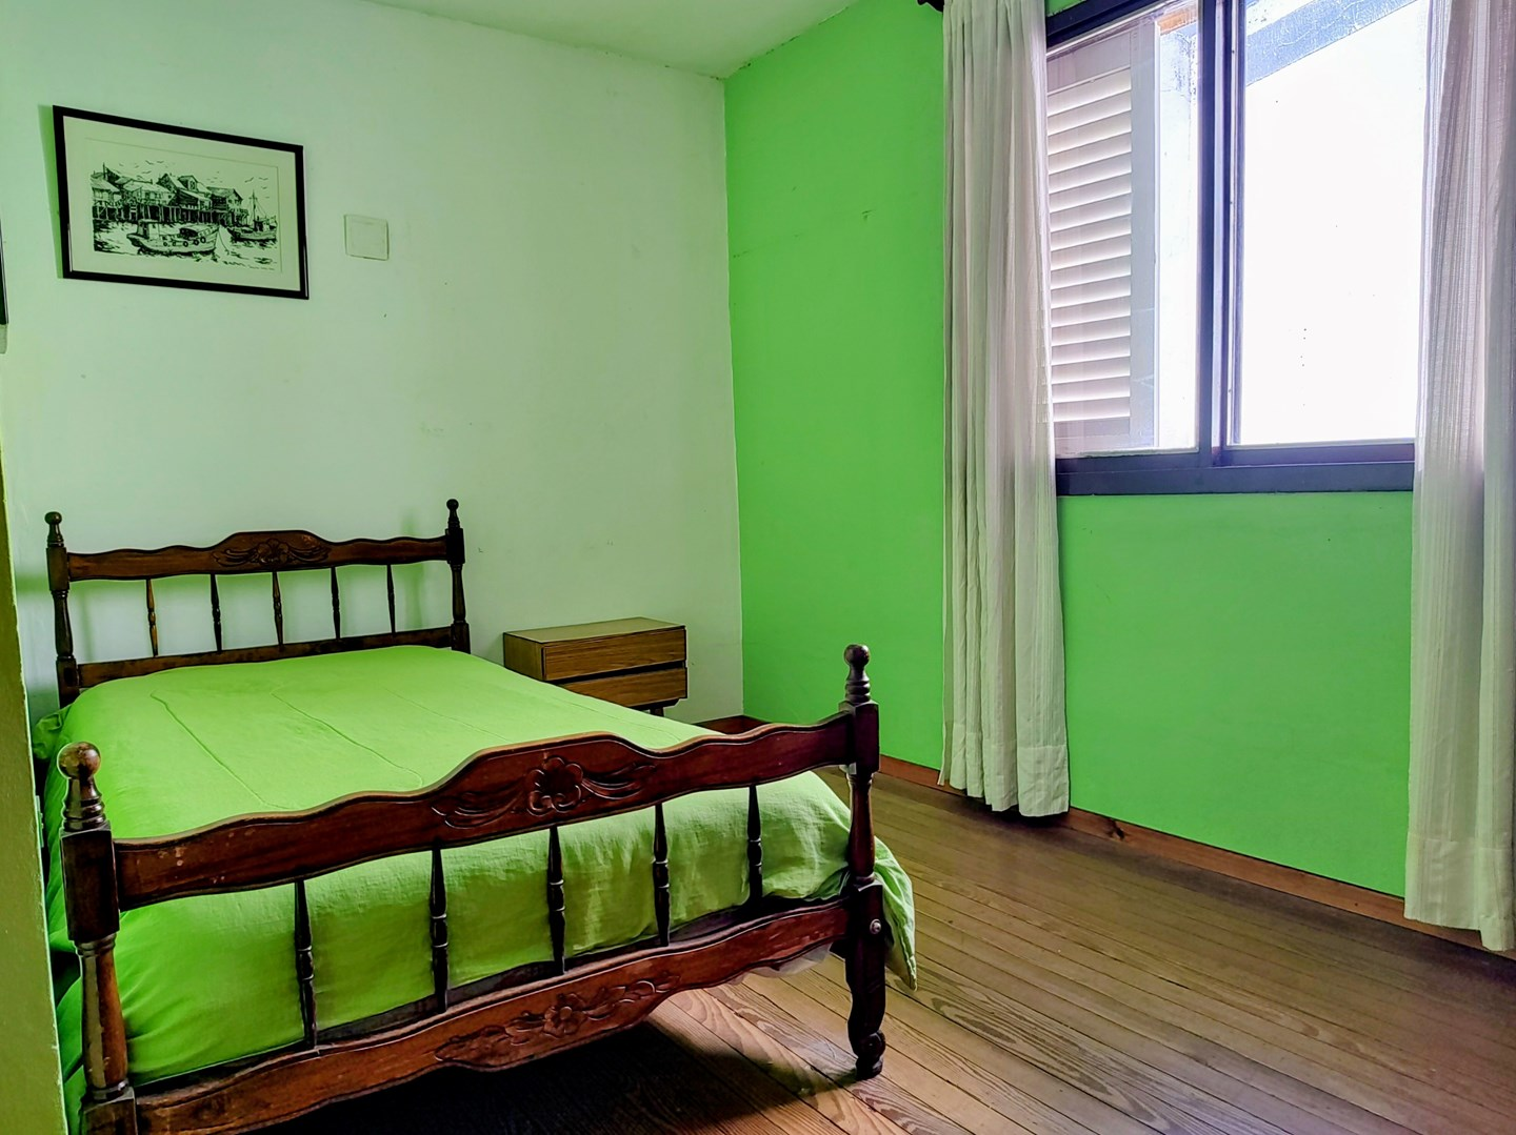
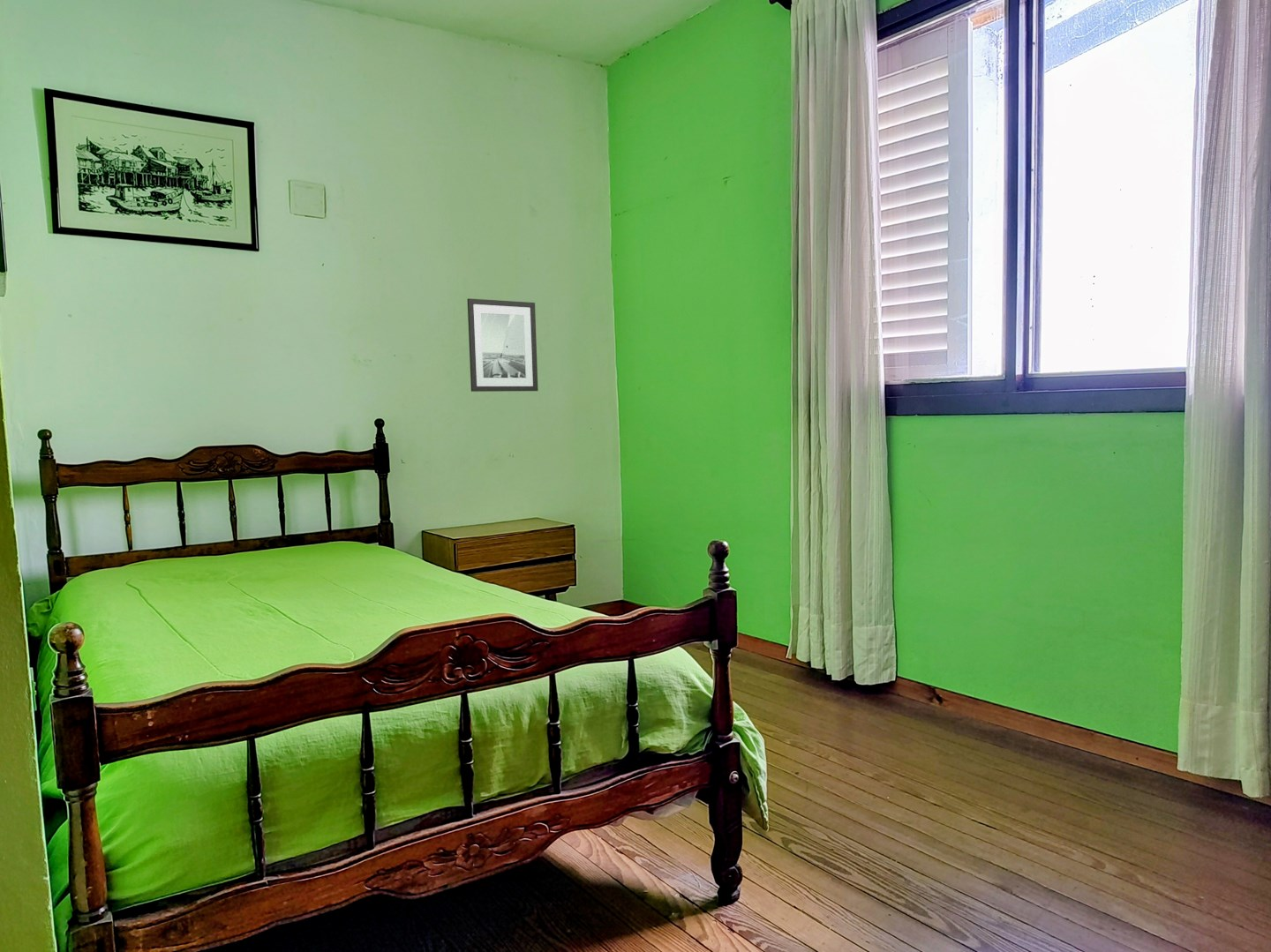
+ wall art [466,297,539,393]
